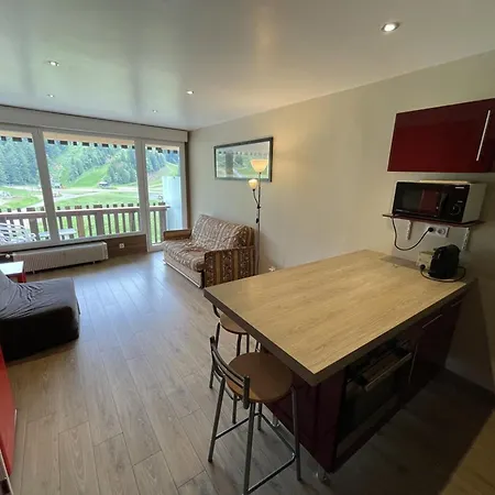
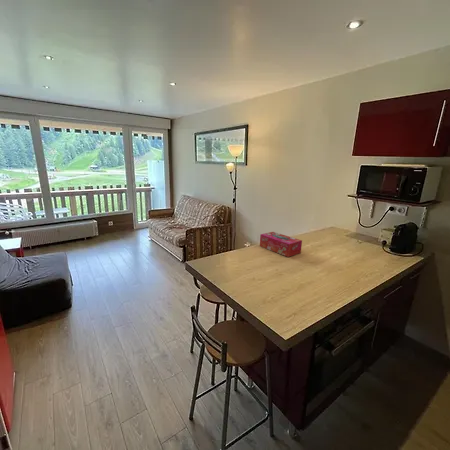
+ tissue box [259,231,303,258]
